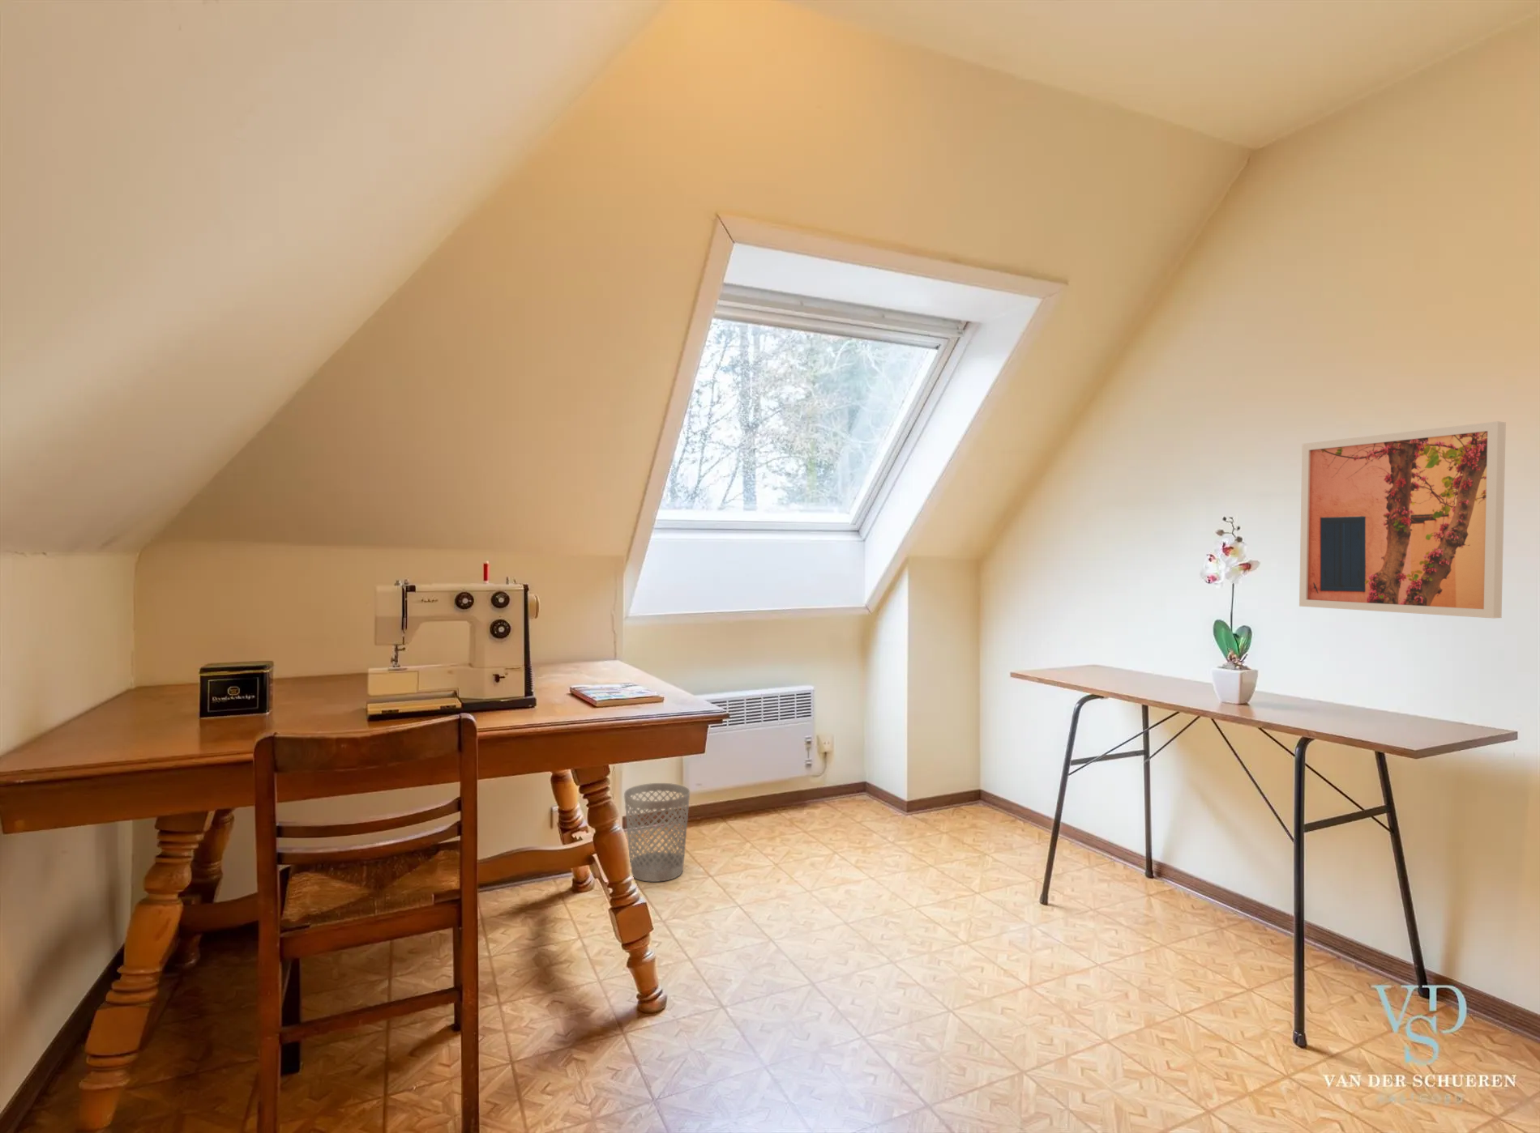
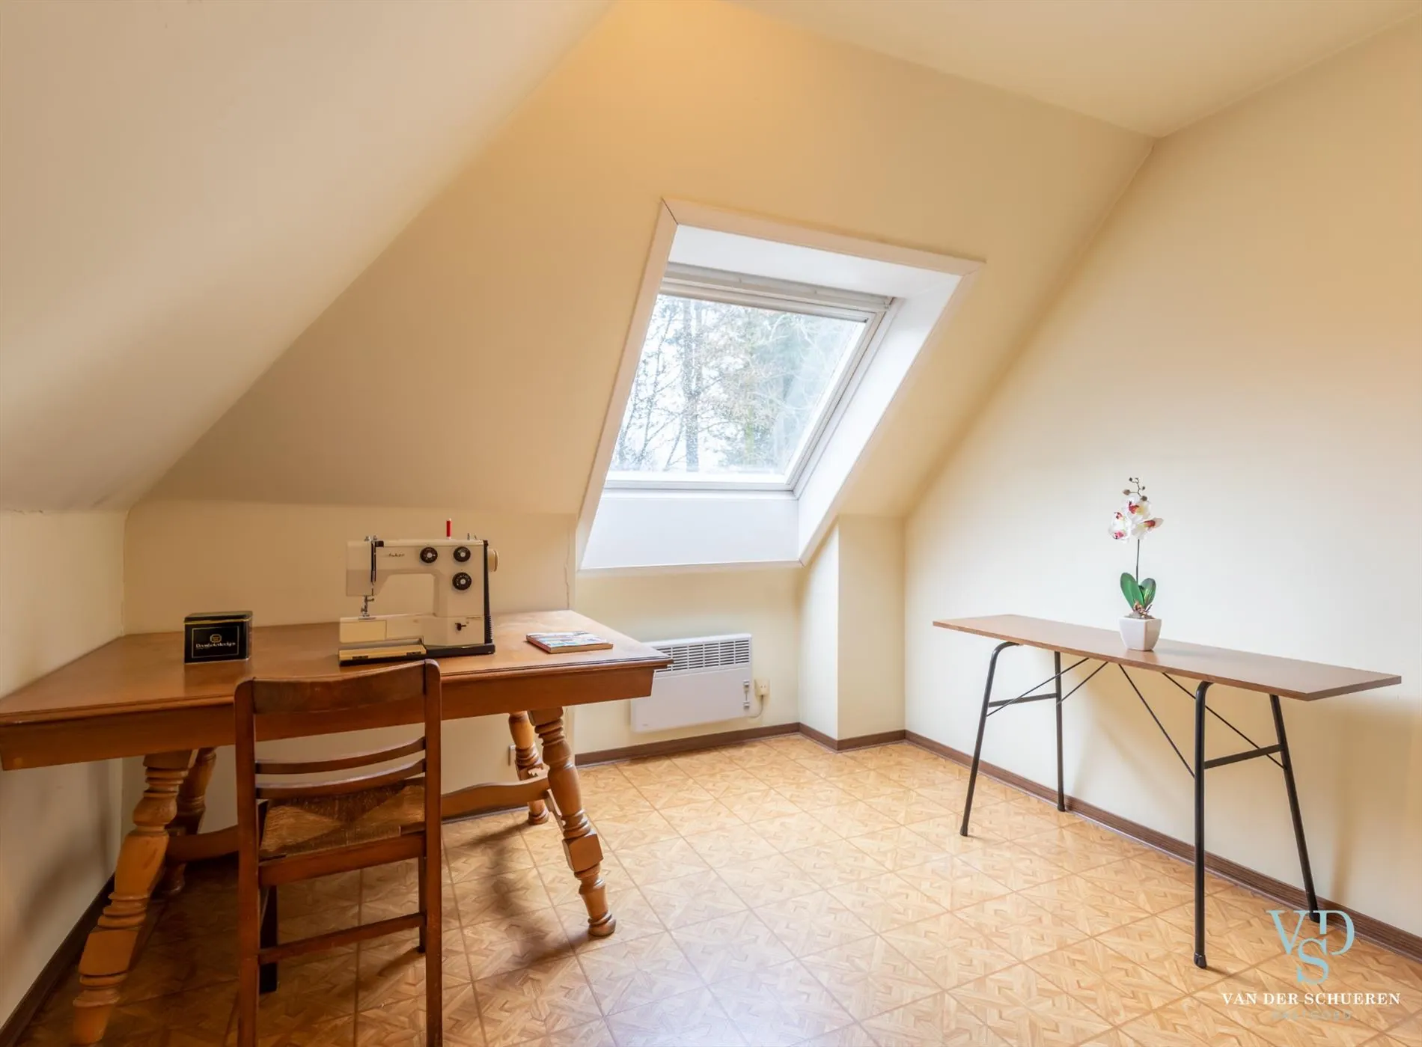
- wall art [1298,421,1507,619]
- wastebasket [623,783,691,883]
